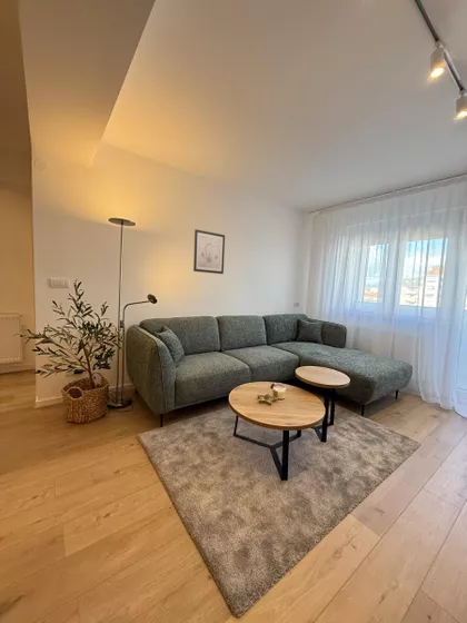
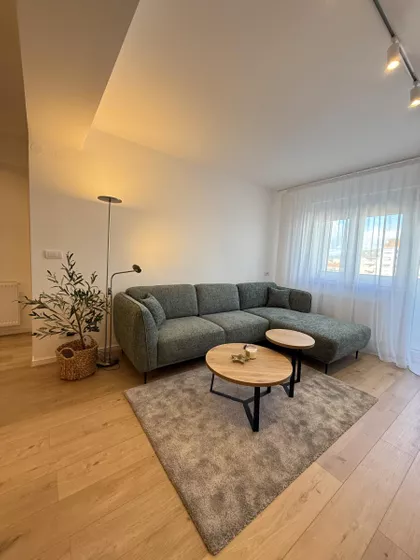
- wall art [192,228,226,275]
